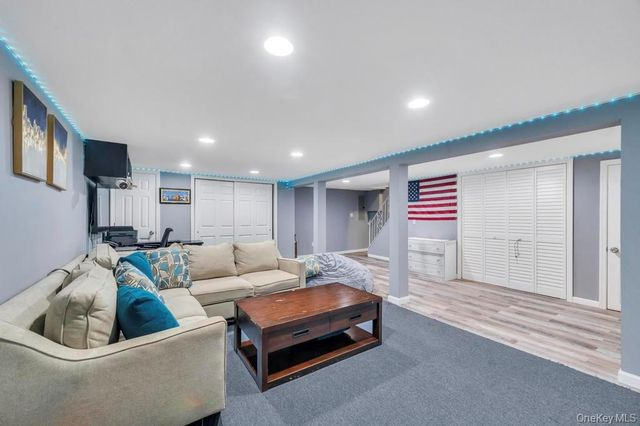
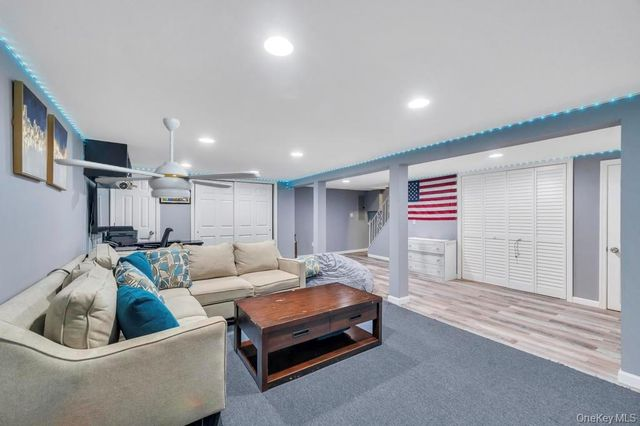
+ ceiling fan [52,117,260,200]
